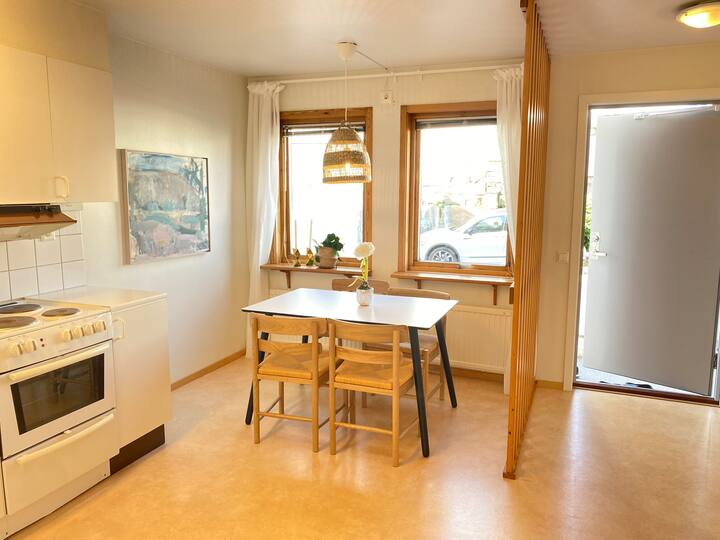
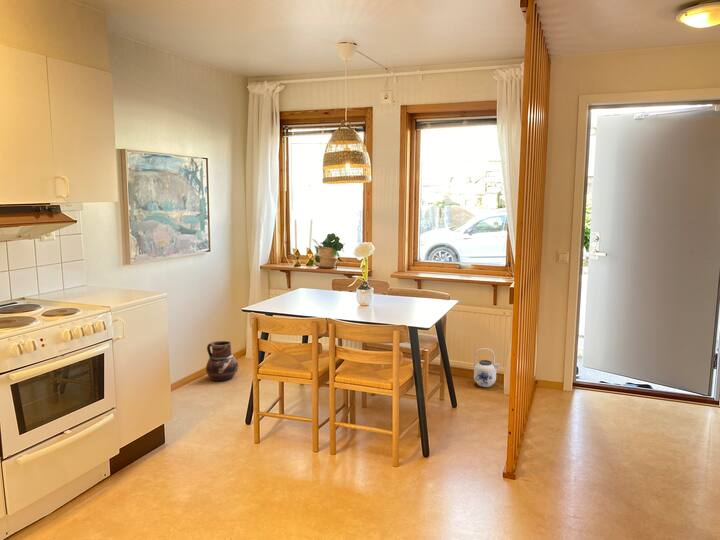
+ teapot [473,347,501,388]
+ ceramic pot [205,340,239,382]
